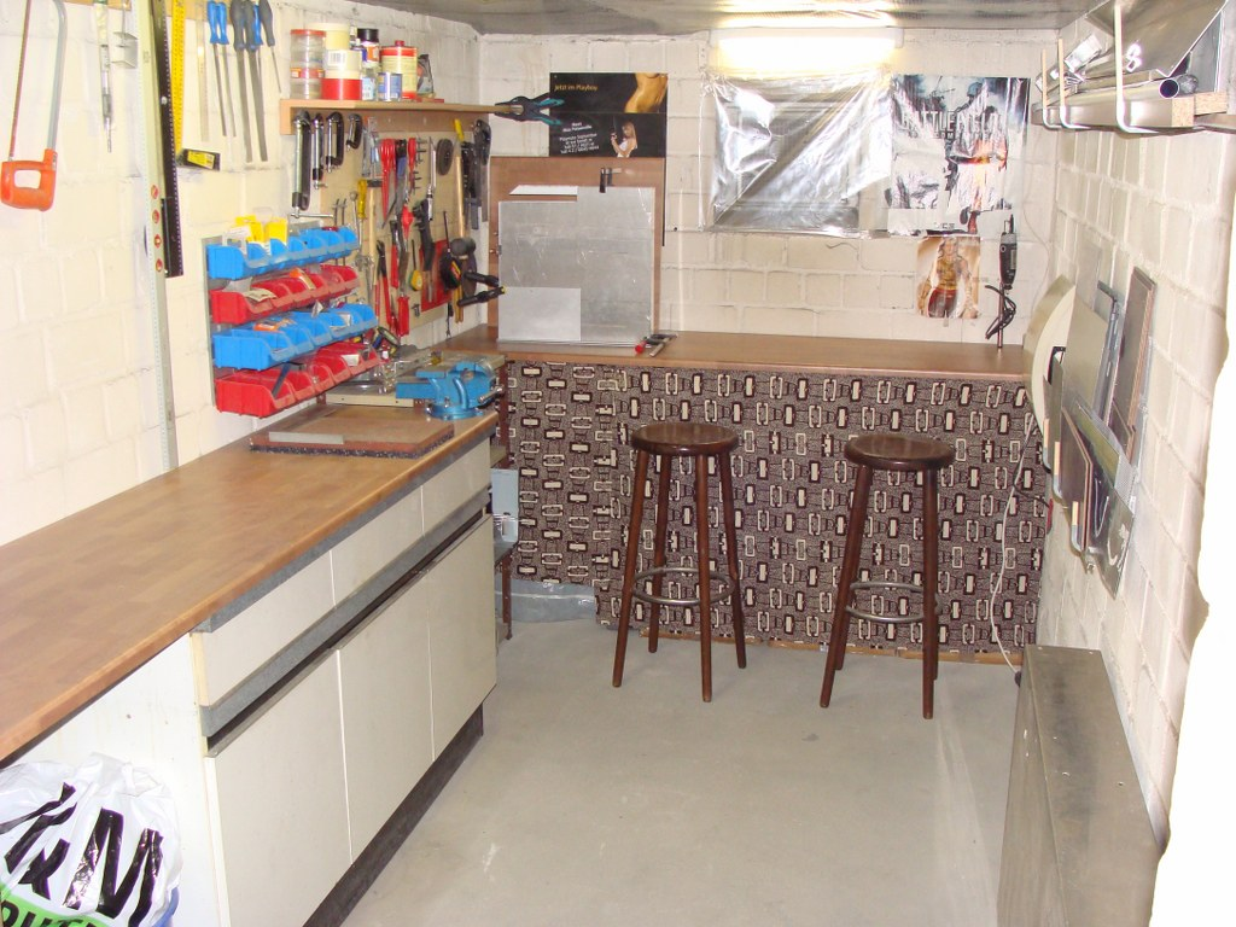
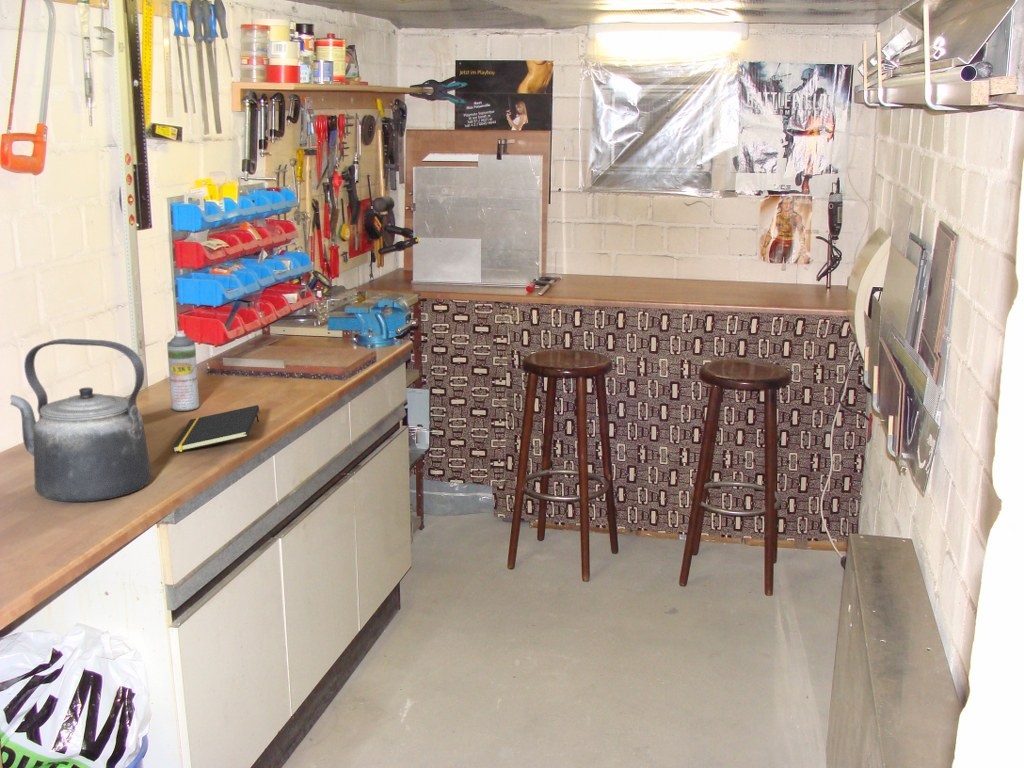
+ notepad [171,404,260,454]
+ aerosol can [166,329,200,412]
+ kettle [9,338,152,503]
